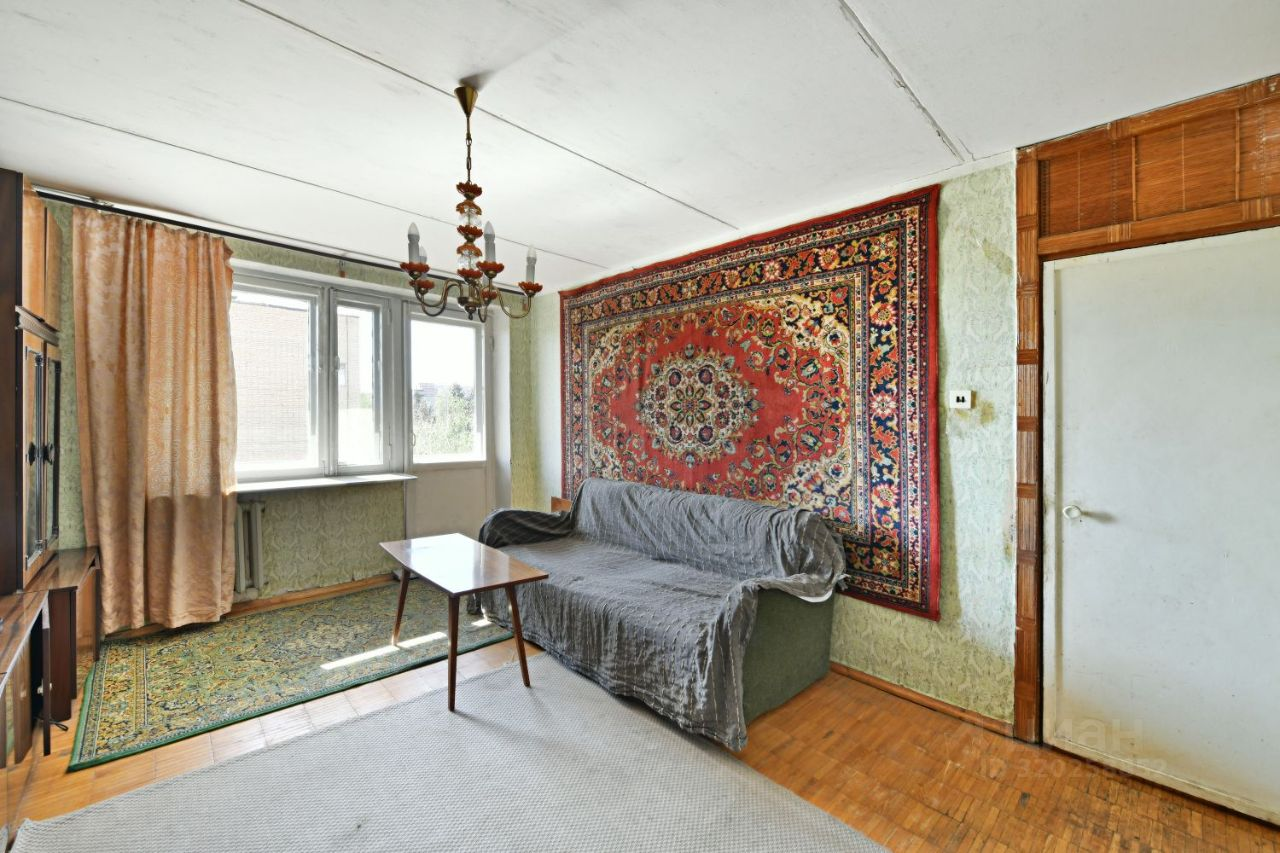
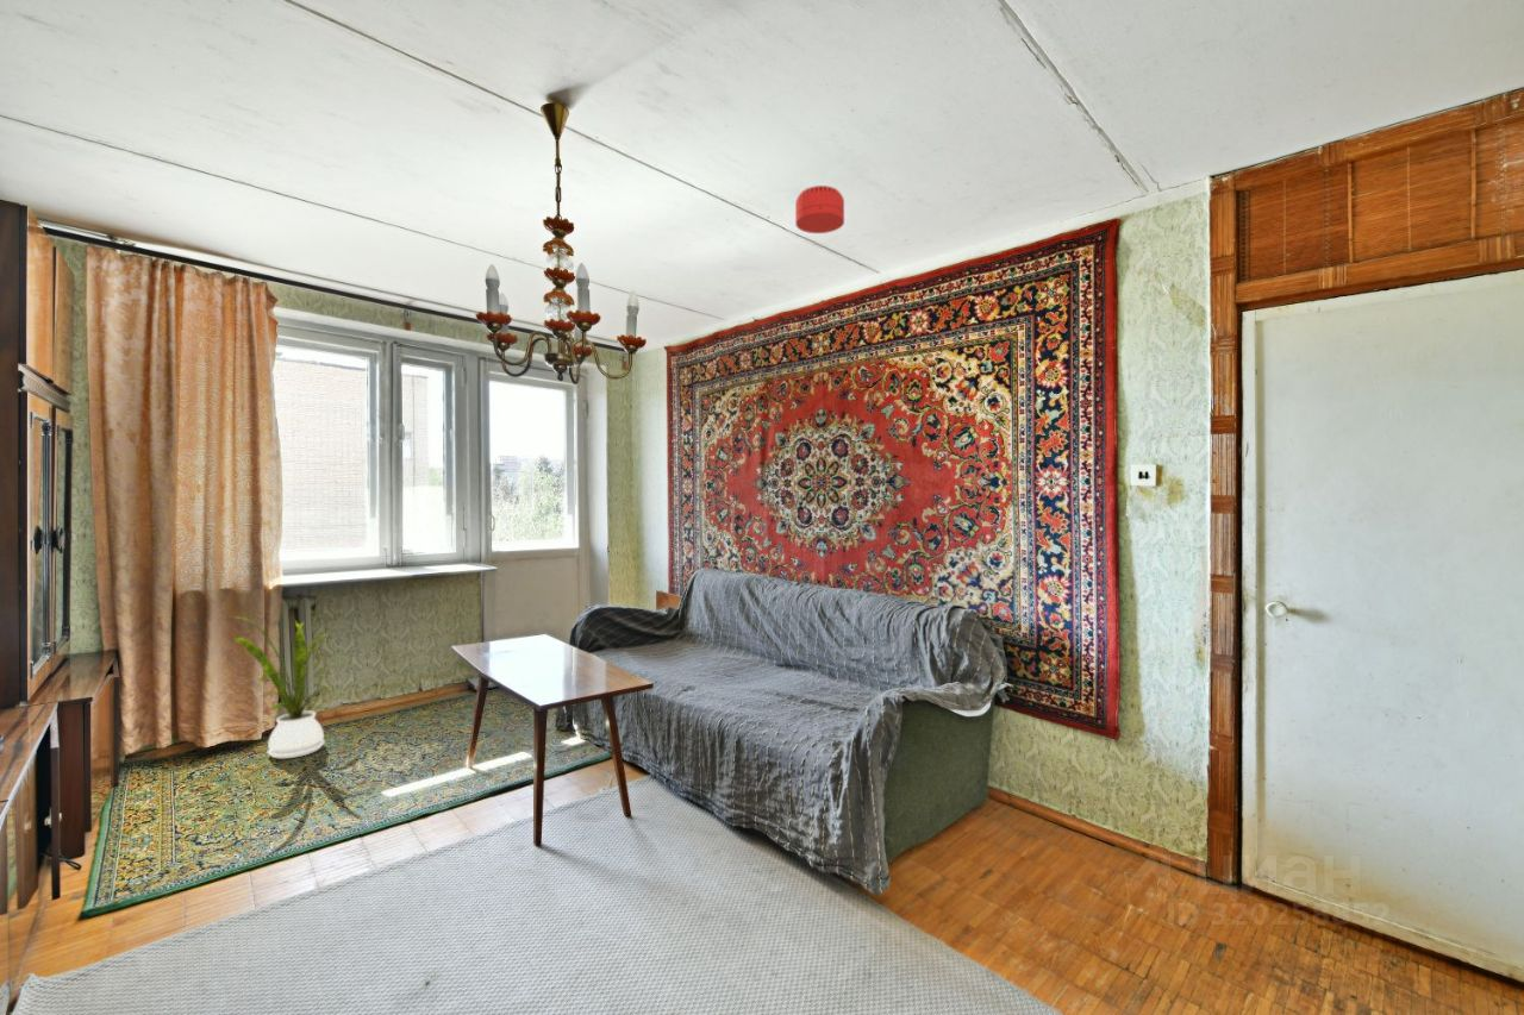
+ house plant [229,615,343,759]
+ smoke detector [794,184,845,234]
